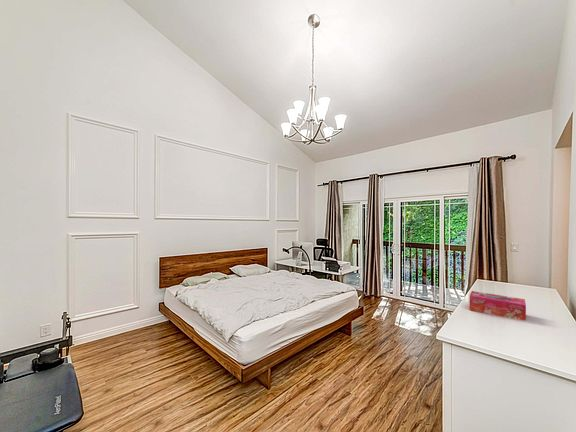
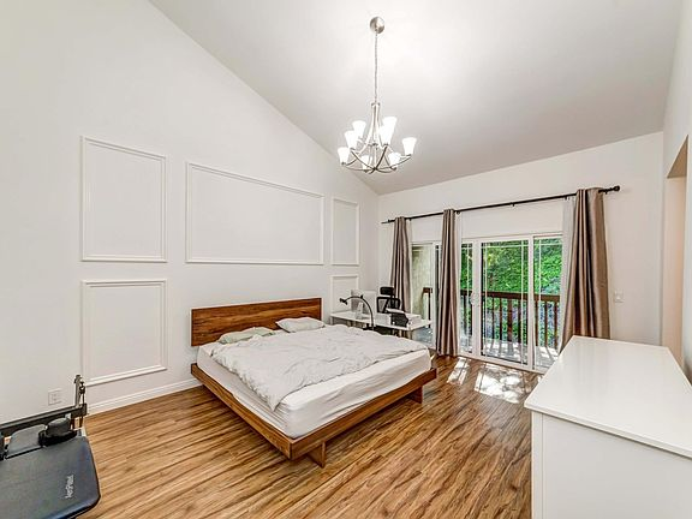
- tissue box [468,290,527,322]
